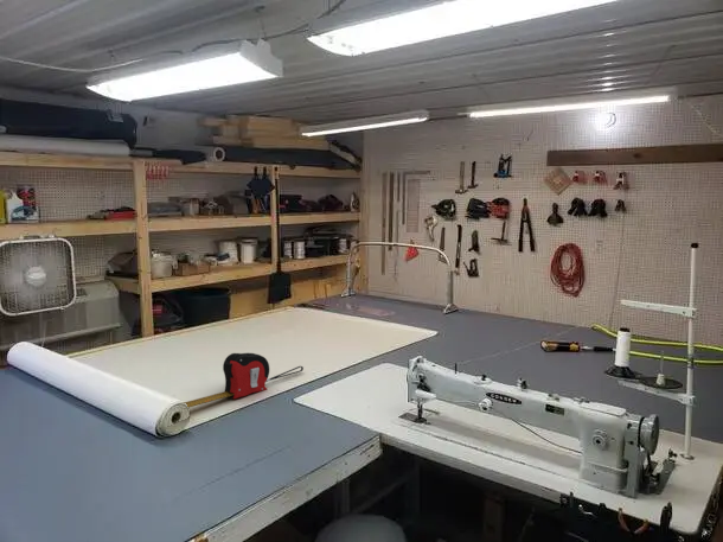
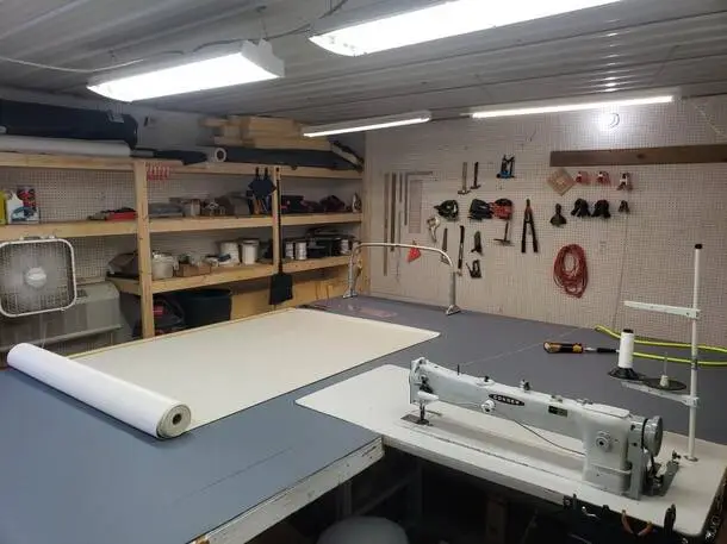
- tape measure [183,352,305,409]
